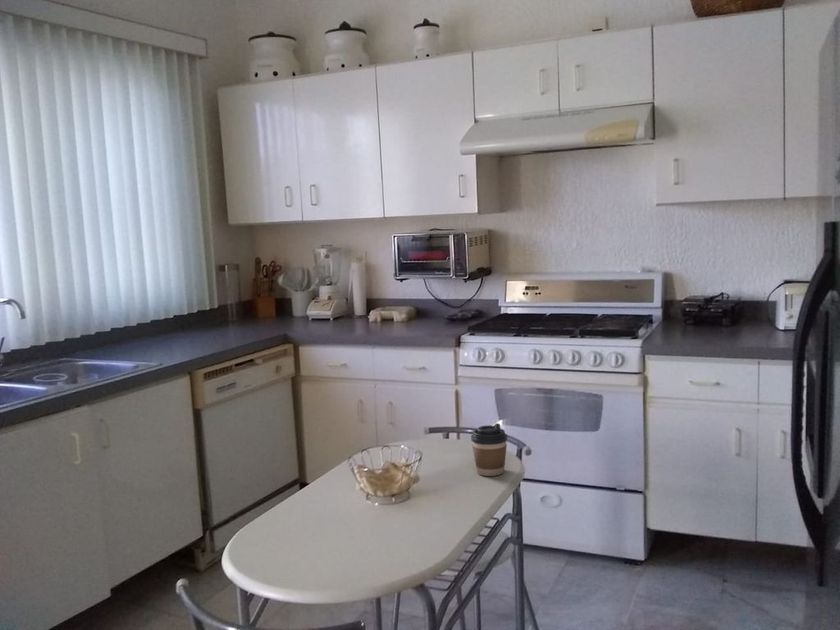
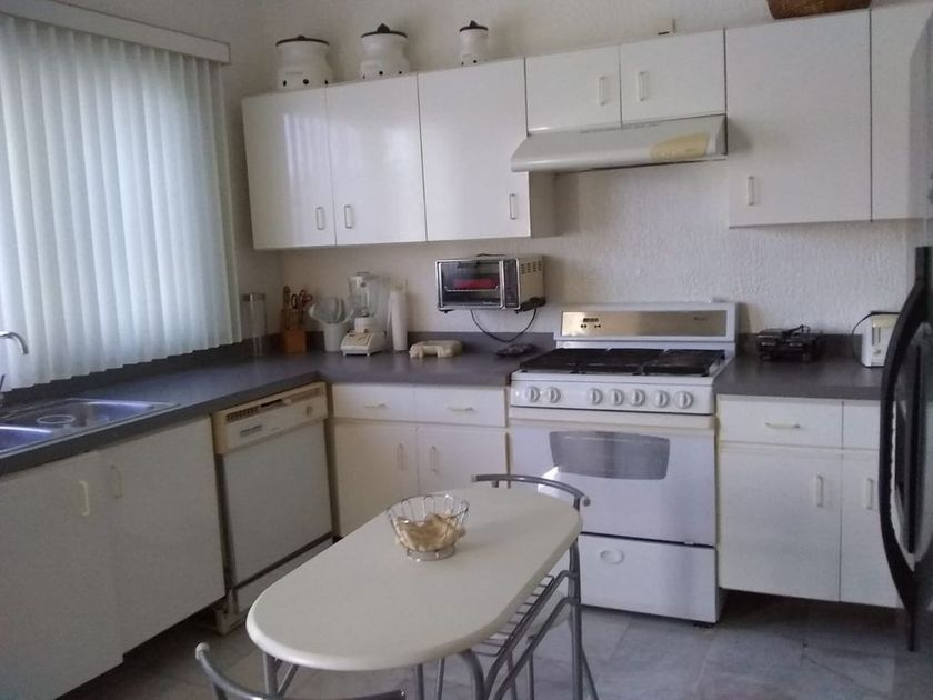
- coffee cup [470,422,508,477]
